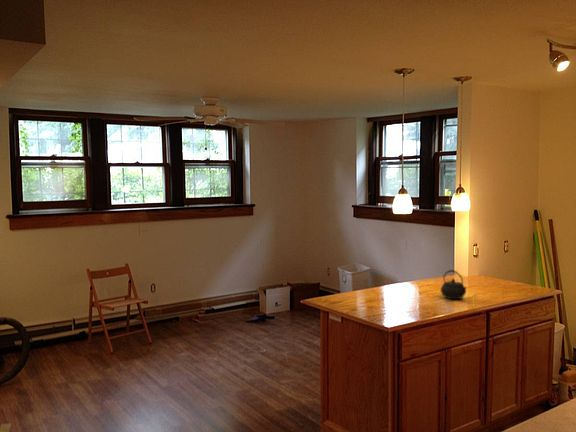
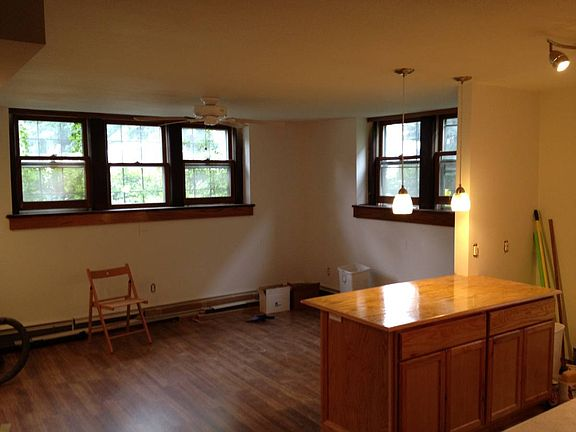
- kettle [439,269,467,300]
